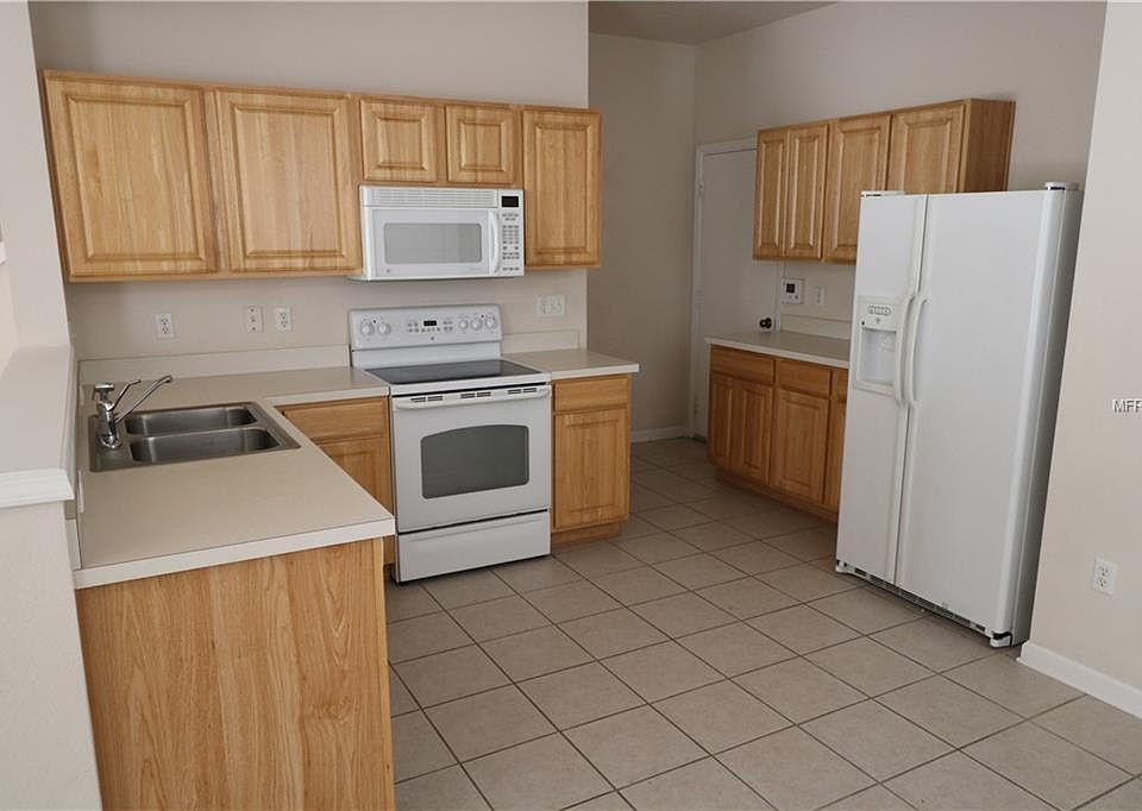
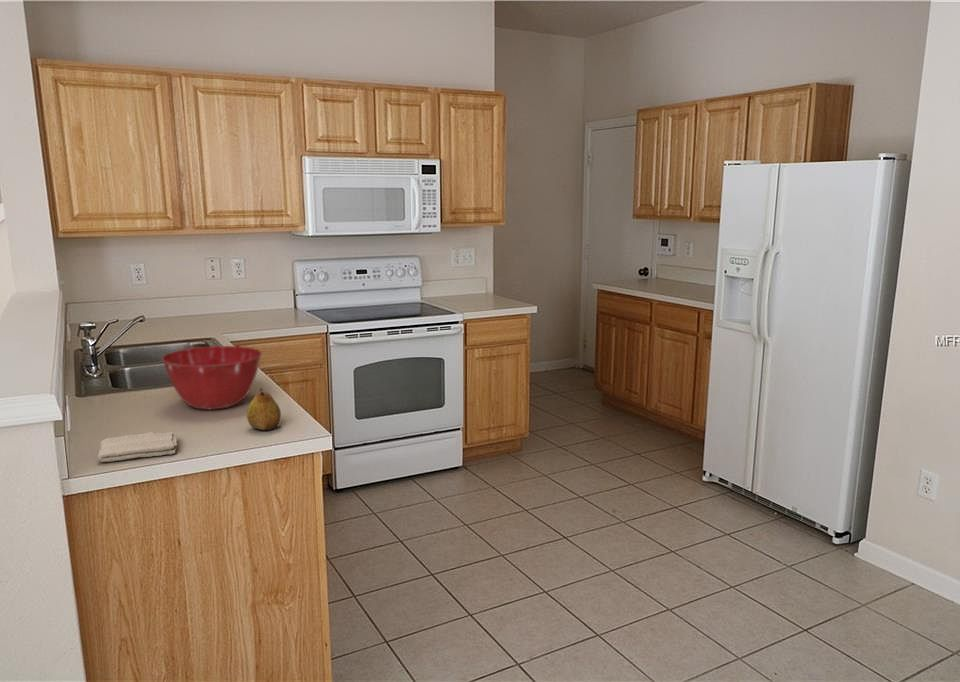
+ mixing bowl [161,345,263,411]
+ fruit [246,387,282,431]
+ washcloth [97,431,179,463]
